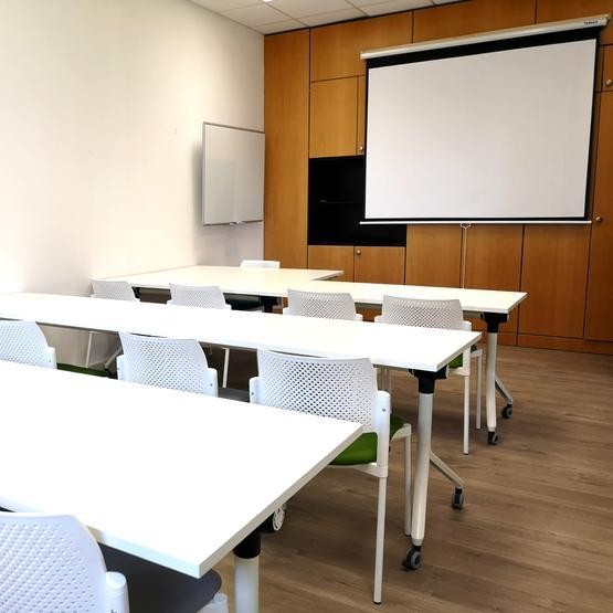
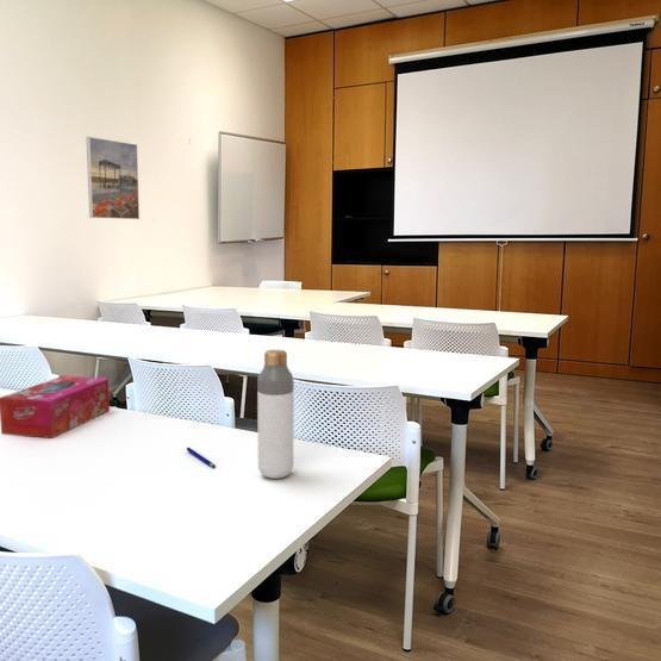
+ pen [186,447,217,469]
+ tissue box [0,374,111,439]
+ bottle [256,349,295,480]
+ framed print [86,136,141,220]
